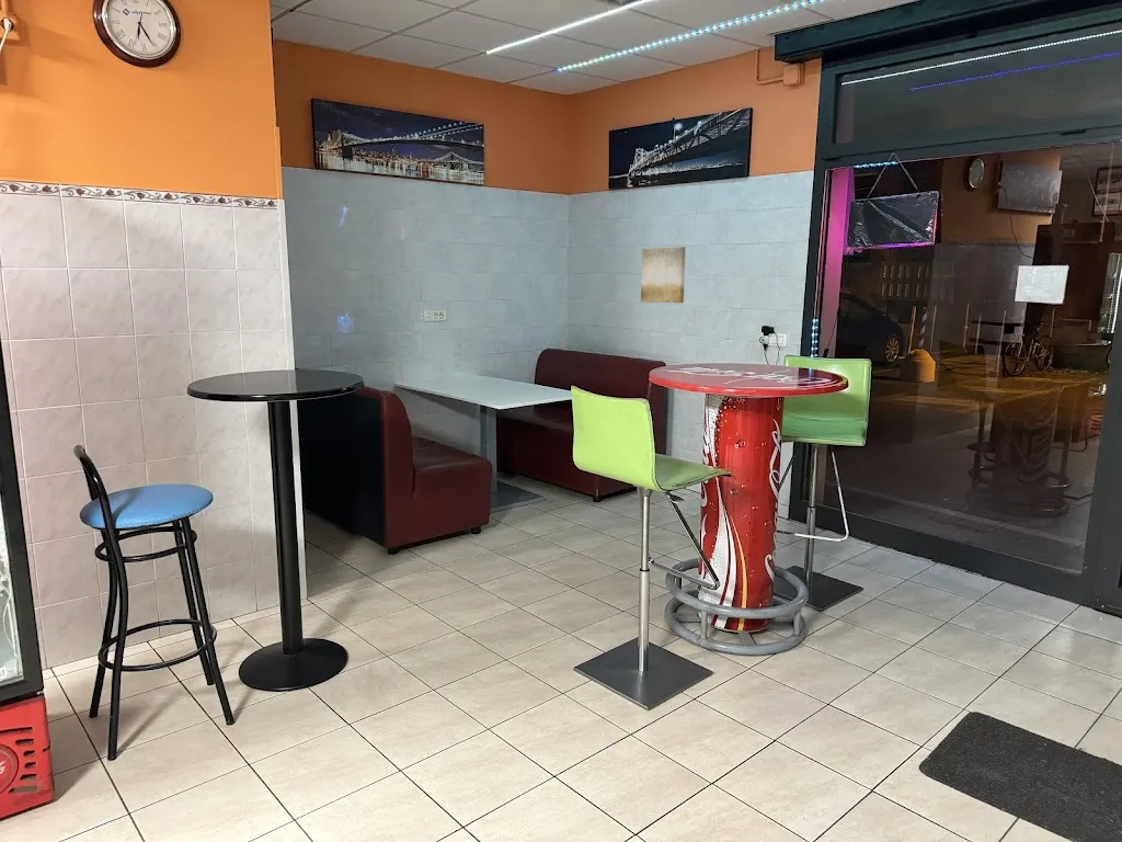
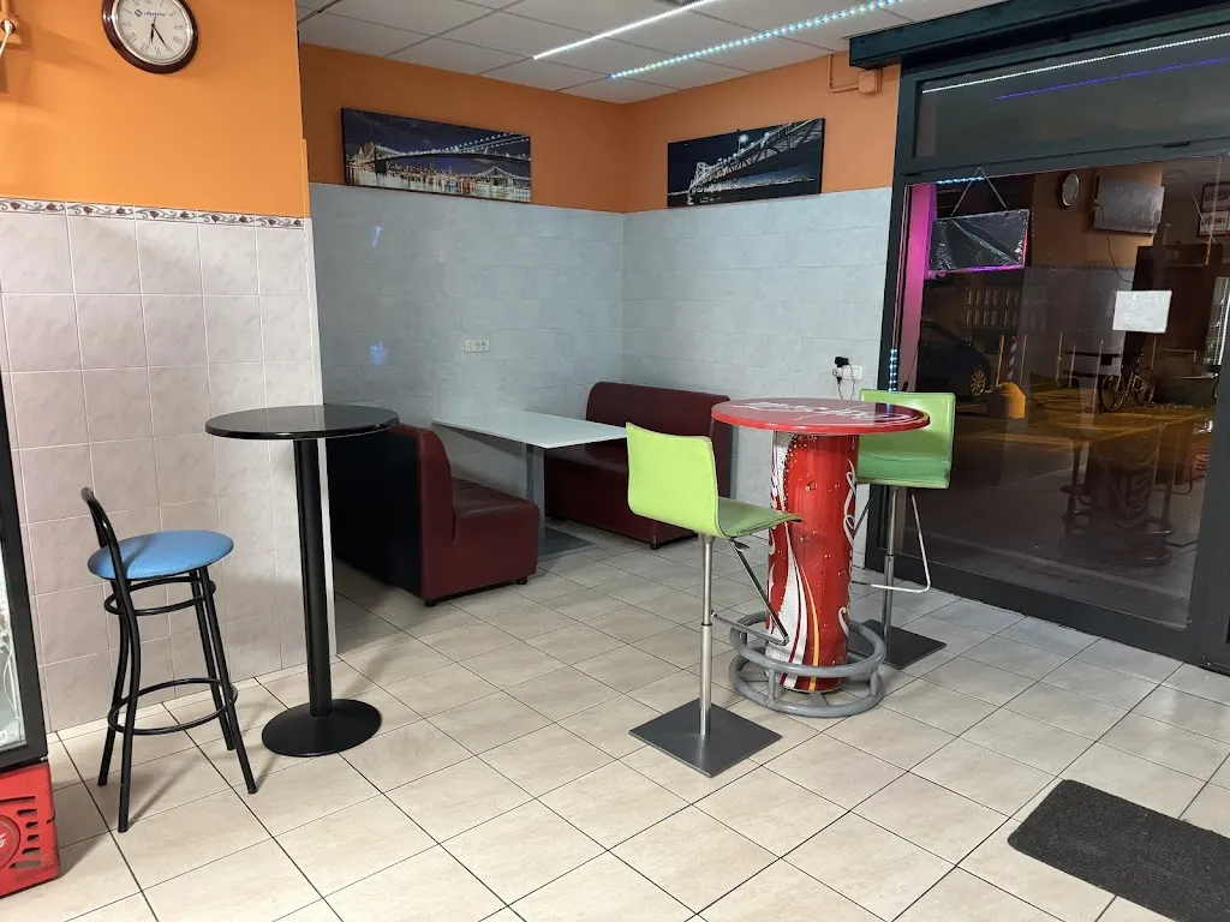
- wall art [640,246,687,304]
